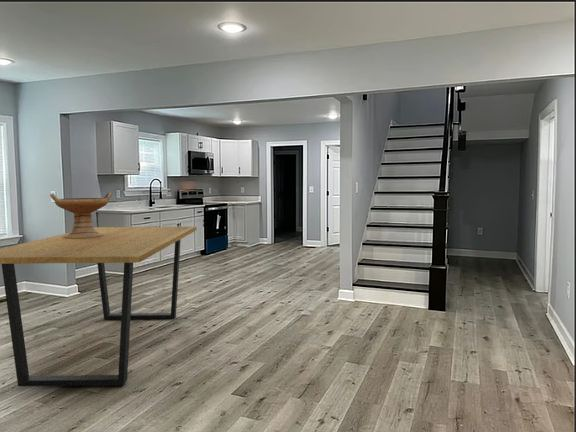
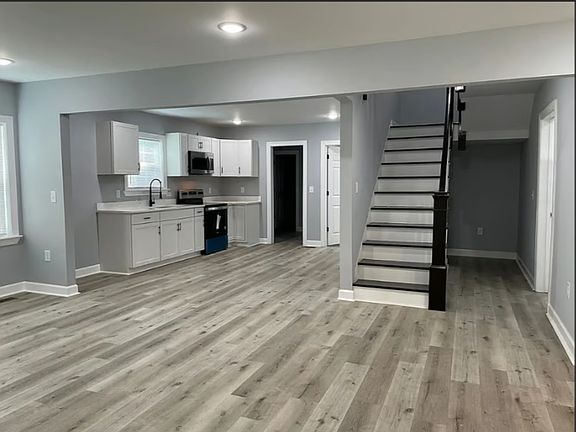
- dining table [0,226,198,387]
- decorative bowl [49,192,113,239]
